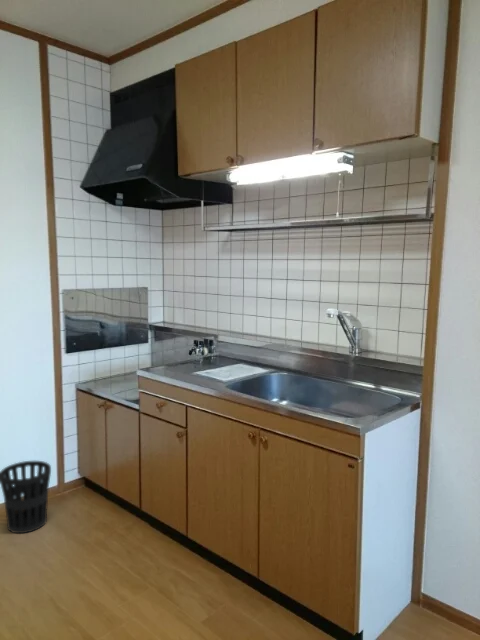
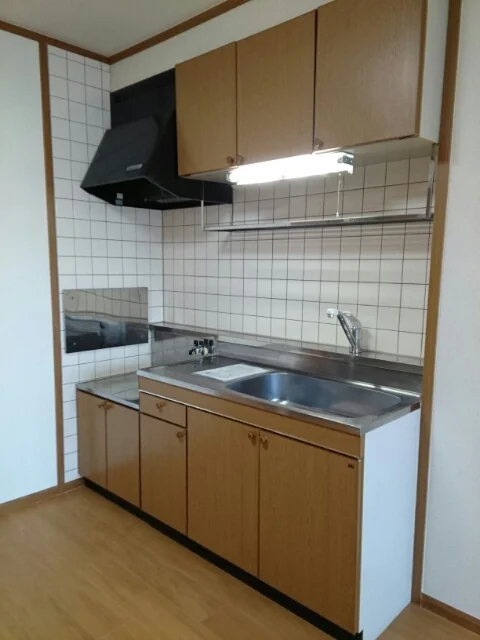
- wastebasket [0,460,52,534]
